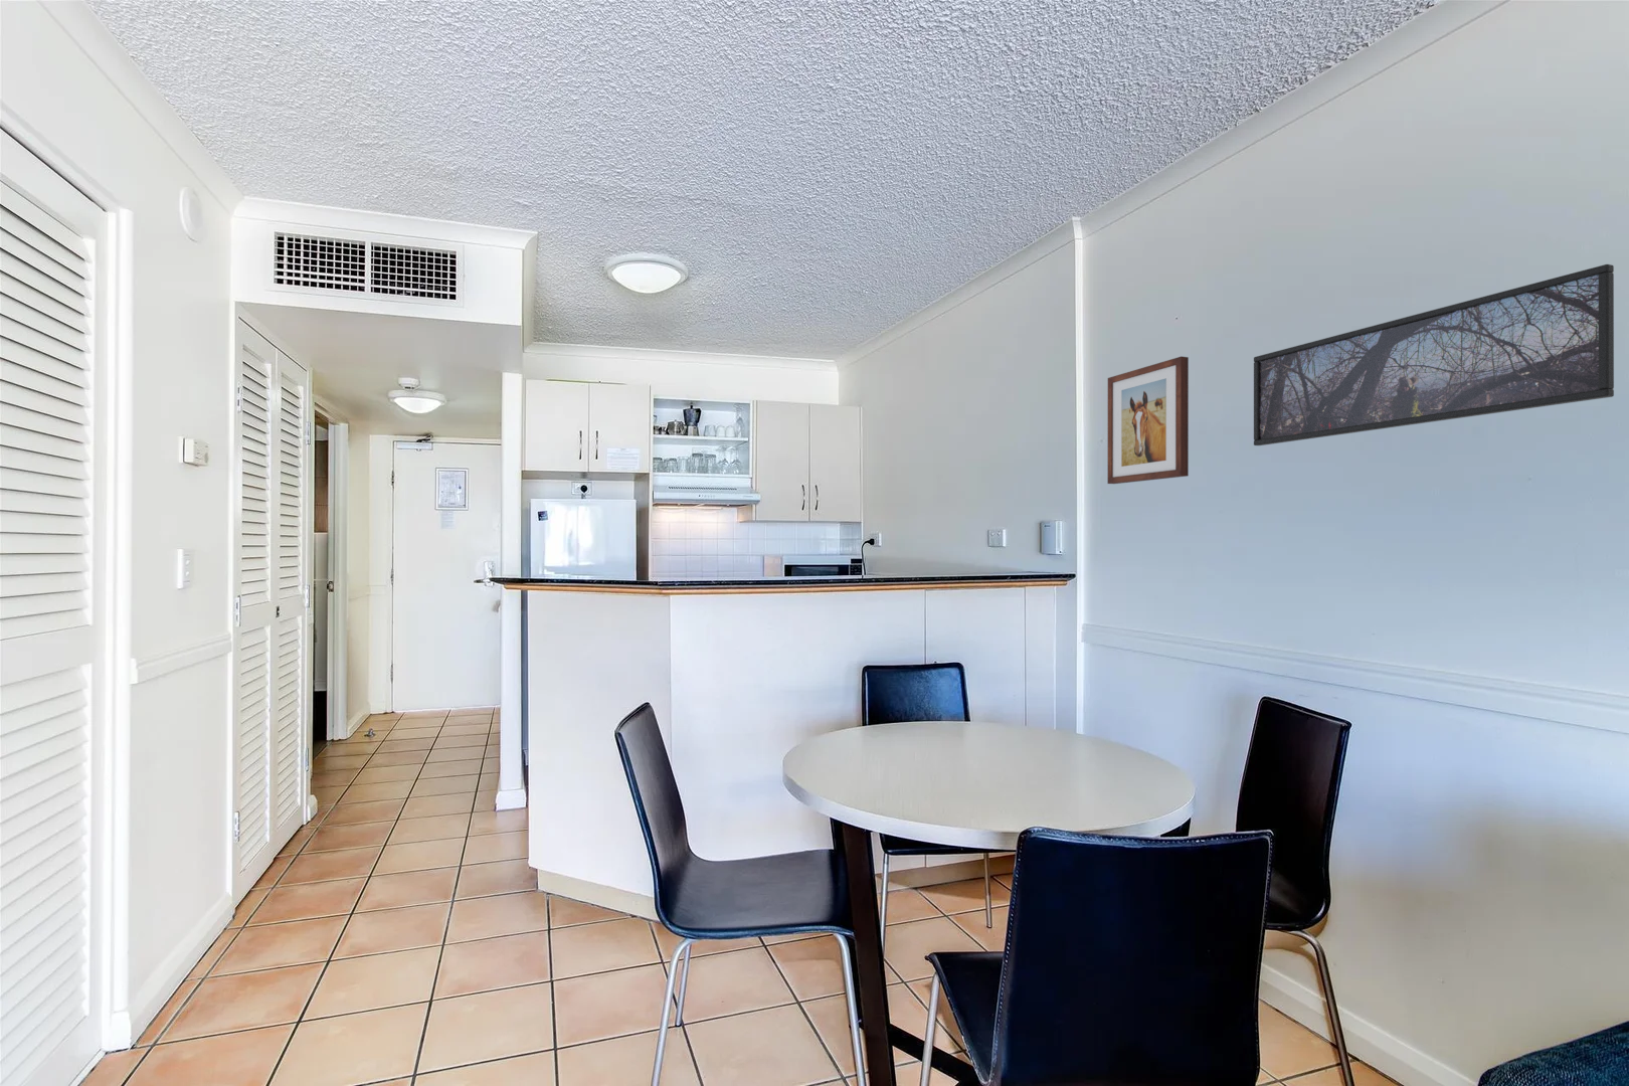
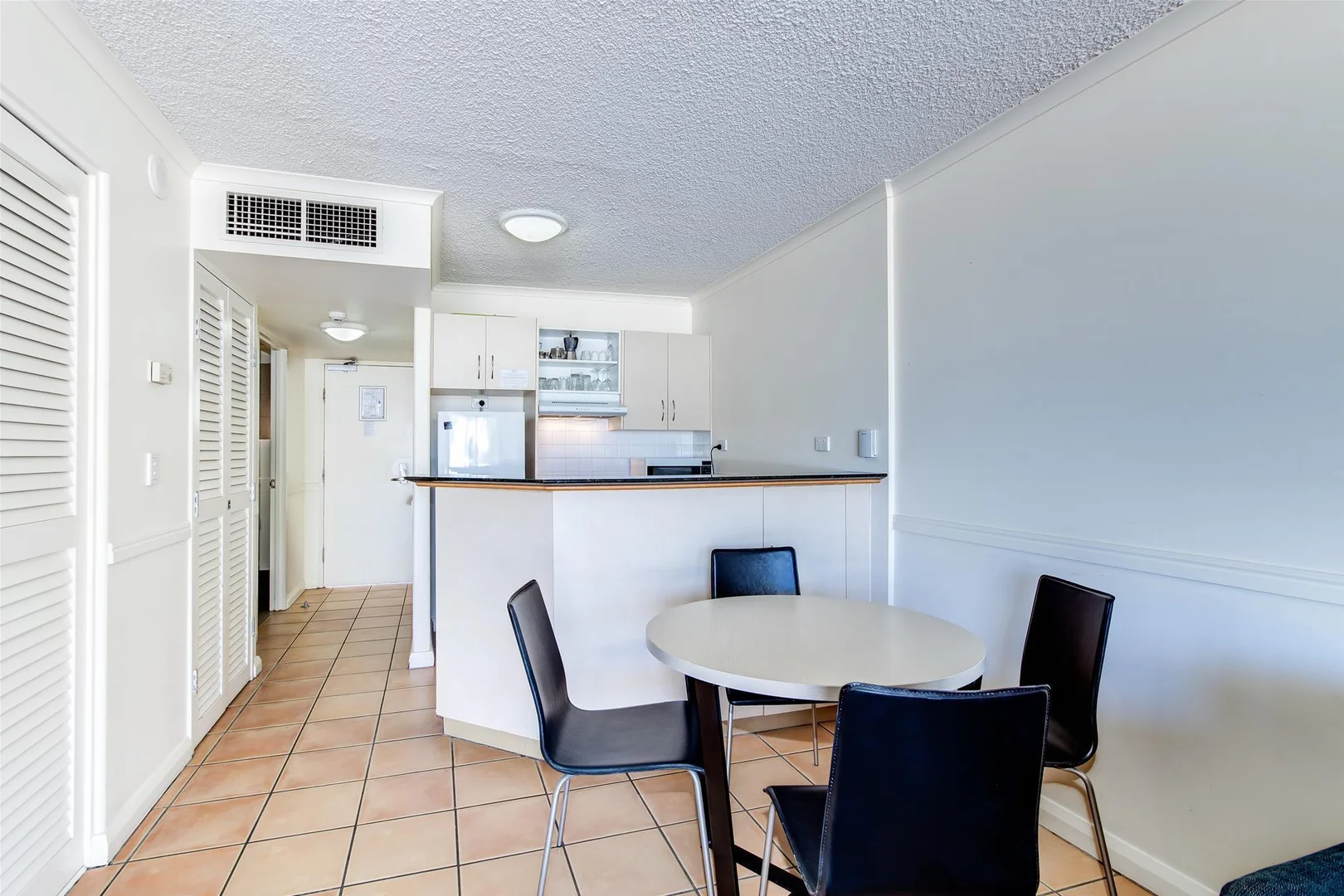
- wall art [1107,355,1189,485]
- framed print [1253,263,1614,446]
